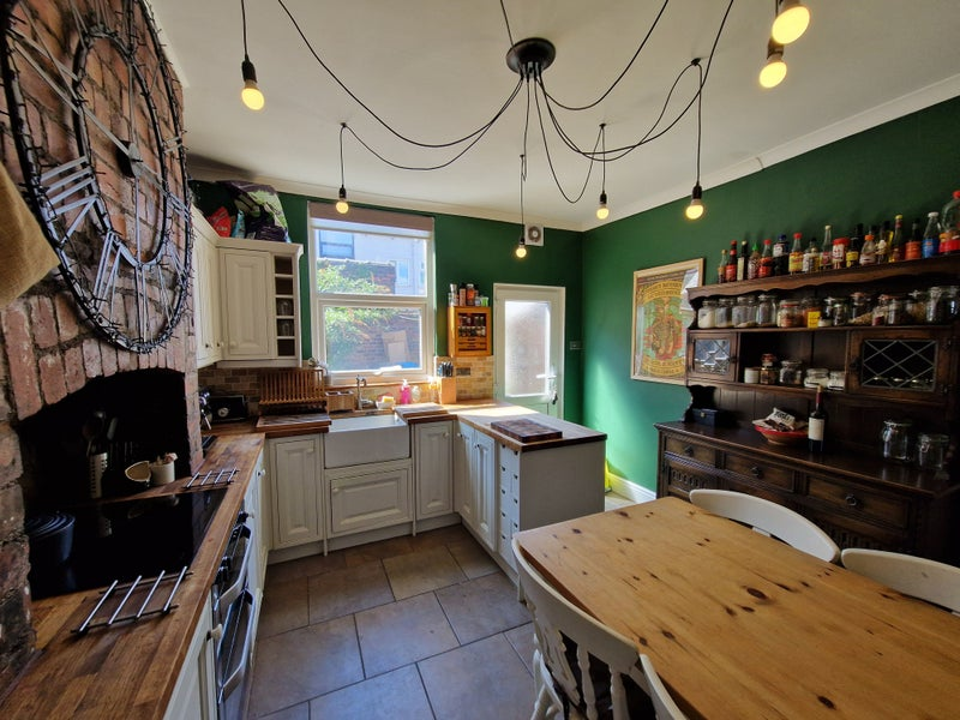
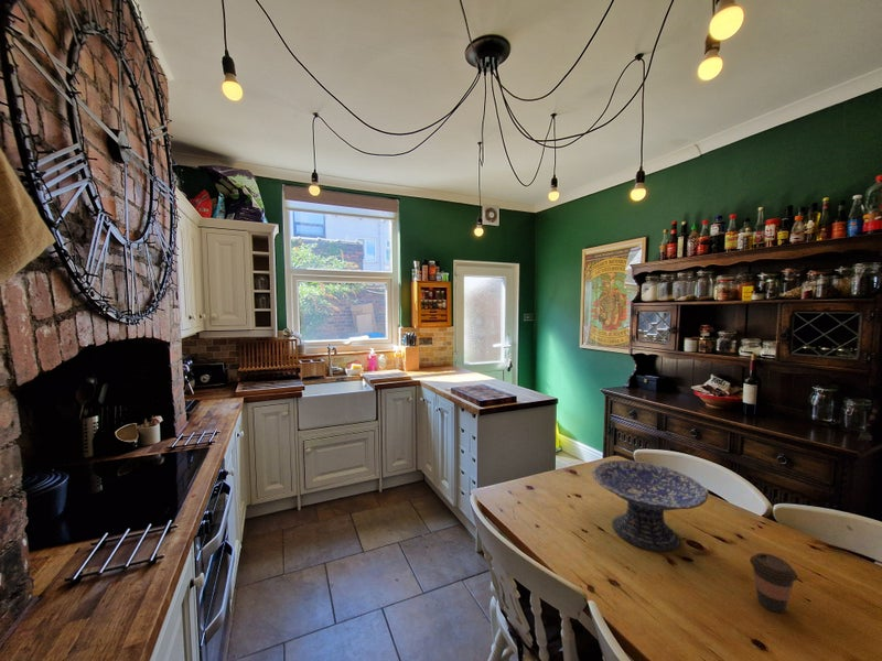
+ coffee cup [749,552,798,614]
+ decorative bowl [591,459,709,552]
